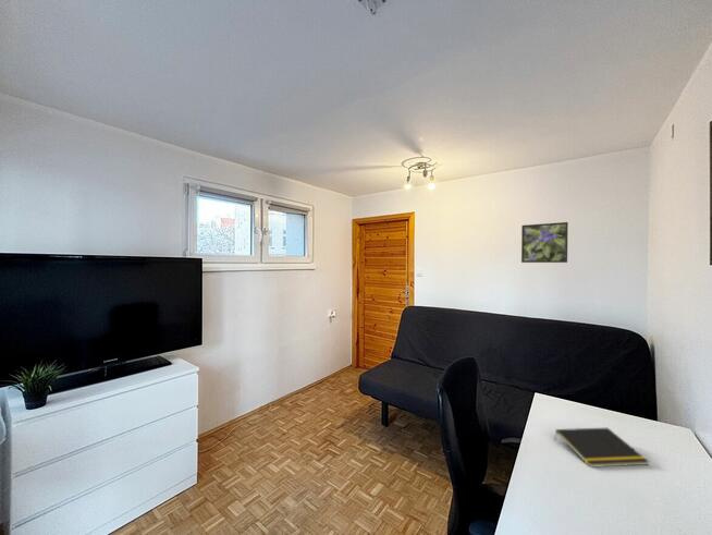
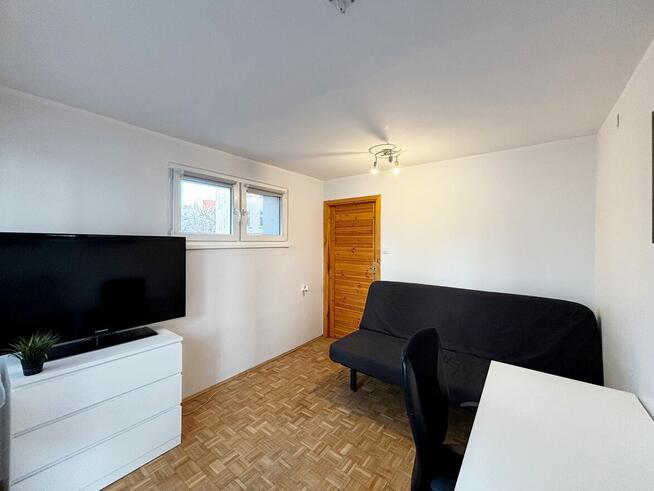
- notepad [553,427,650,469]
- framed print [520,221,569,264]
